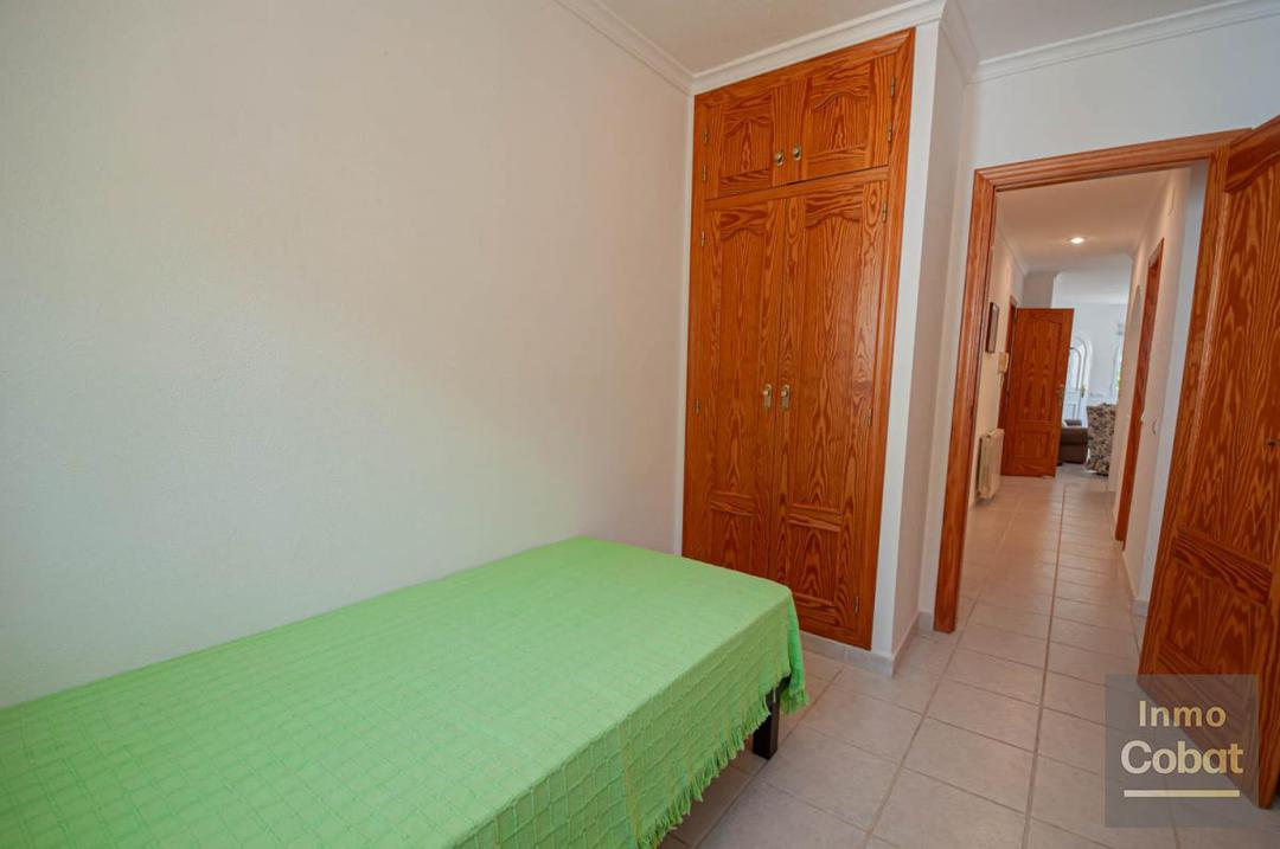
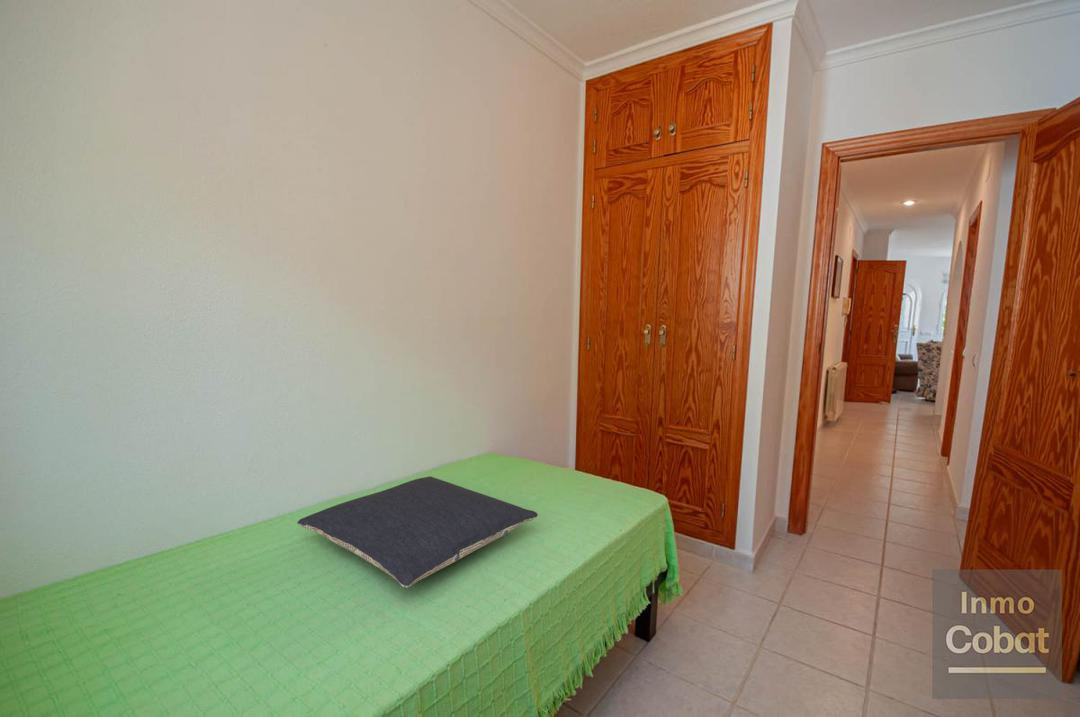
+ pillow [296,475,539,589]
